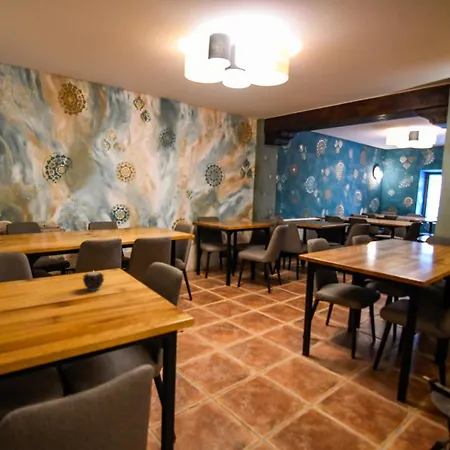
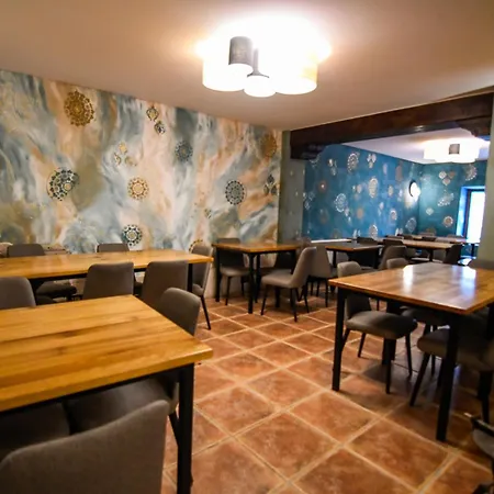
- candle [82,271,105,291]
